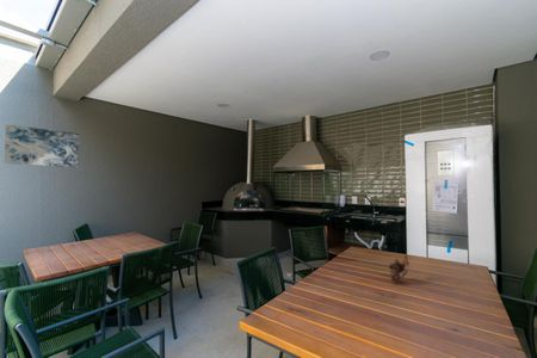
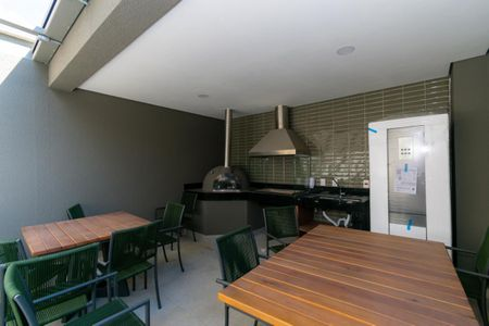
- teapot [388,254,411,283]
- wall art [4,123,80,168]
